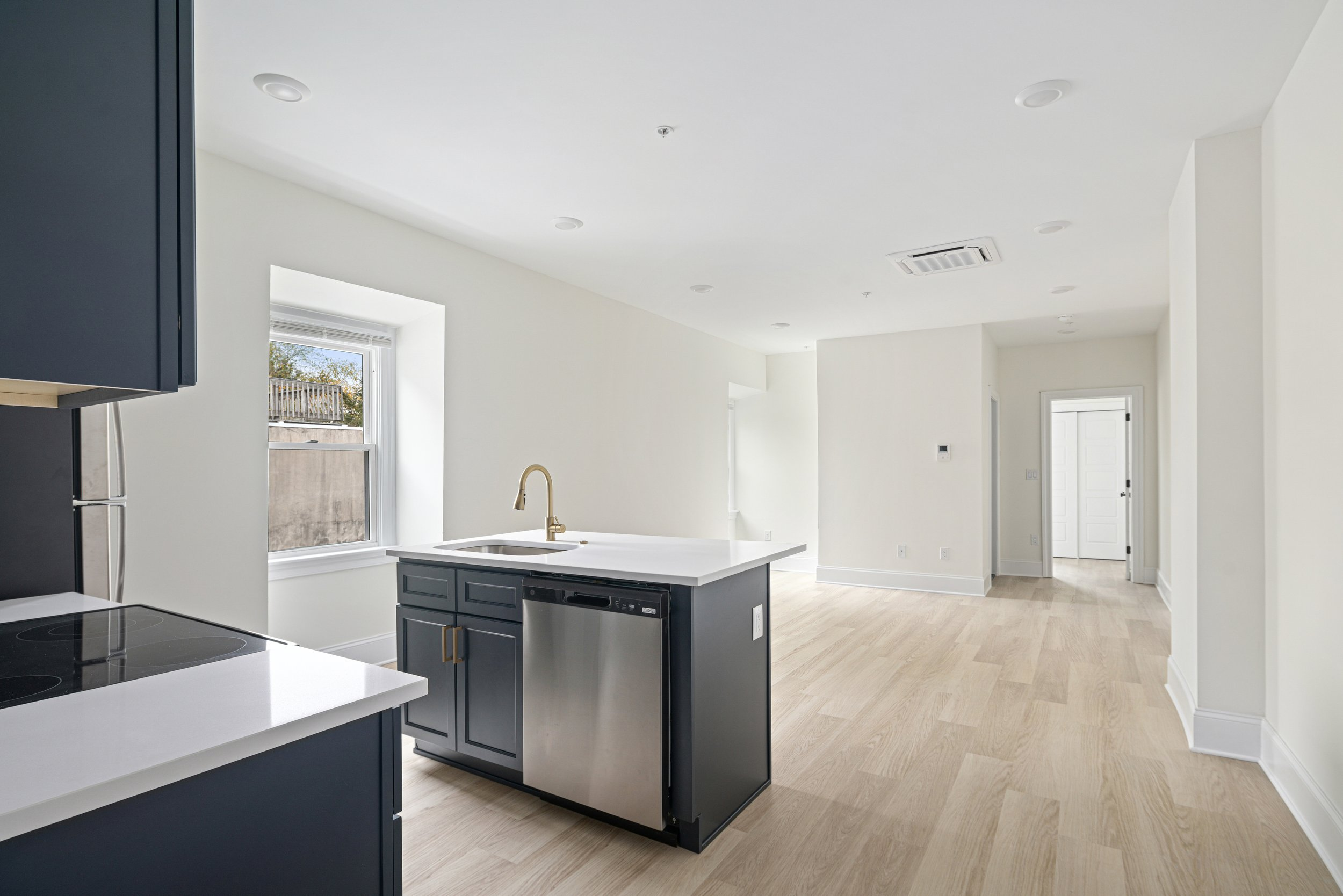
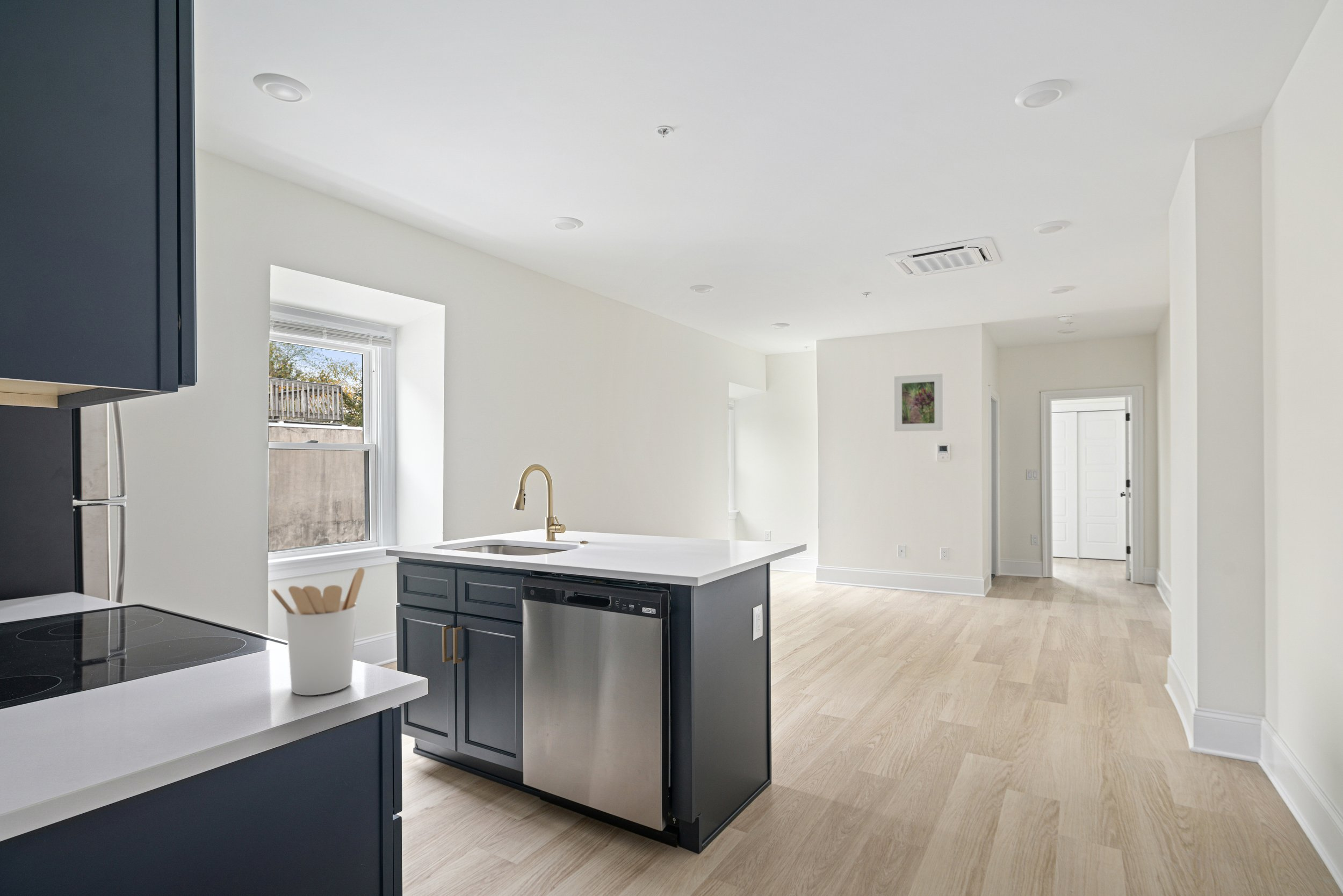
+ utensil holder [270,567,365,696]
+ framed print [894,373,943,432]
